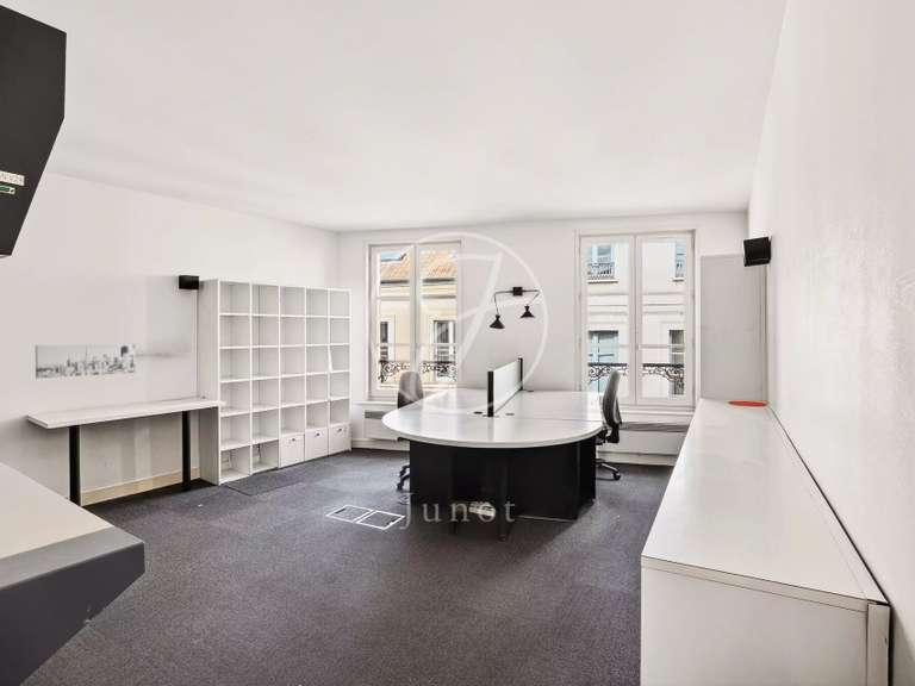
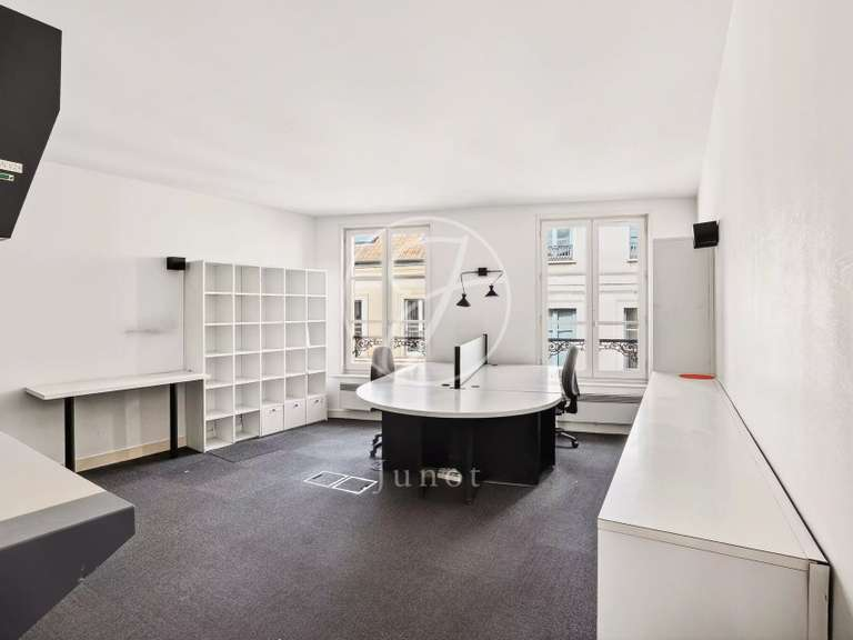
- wall art [35,343,137,380]
